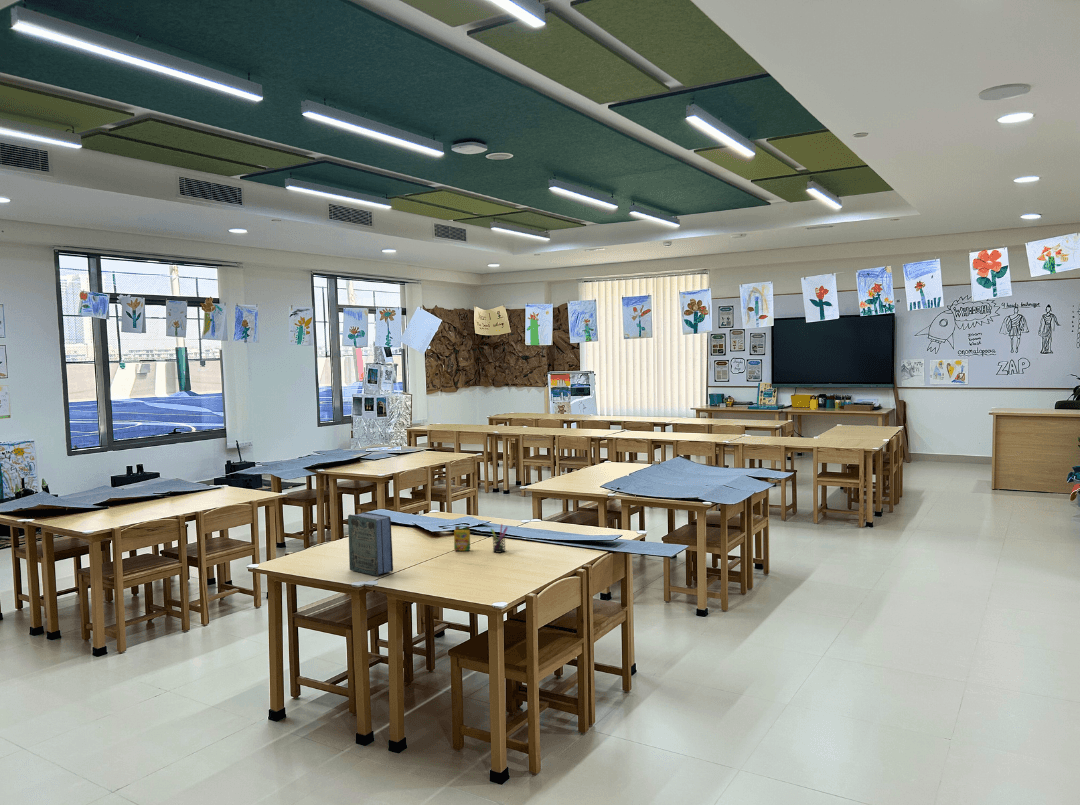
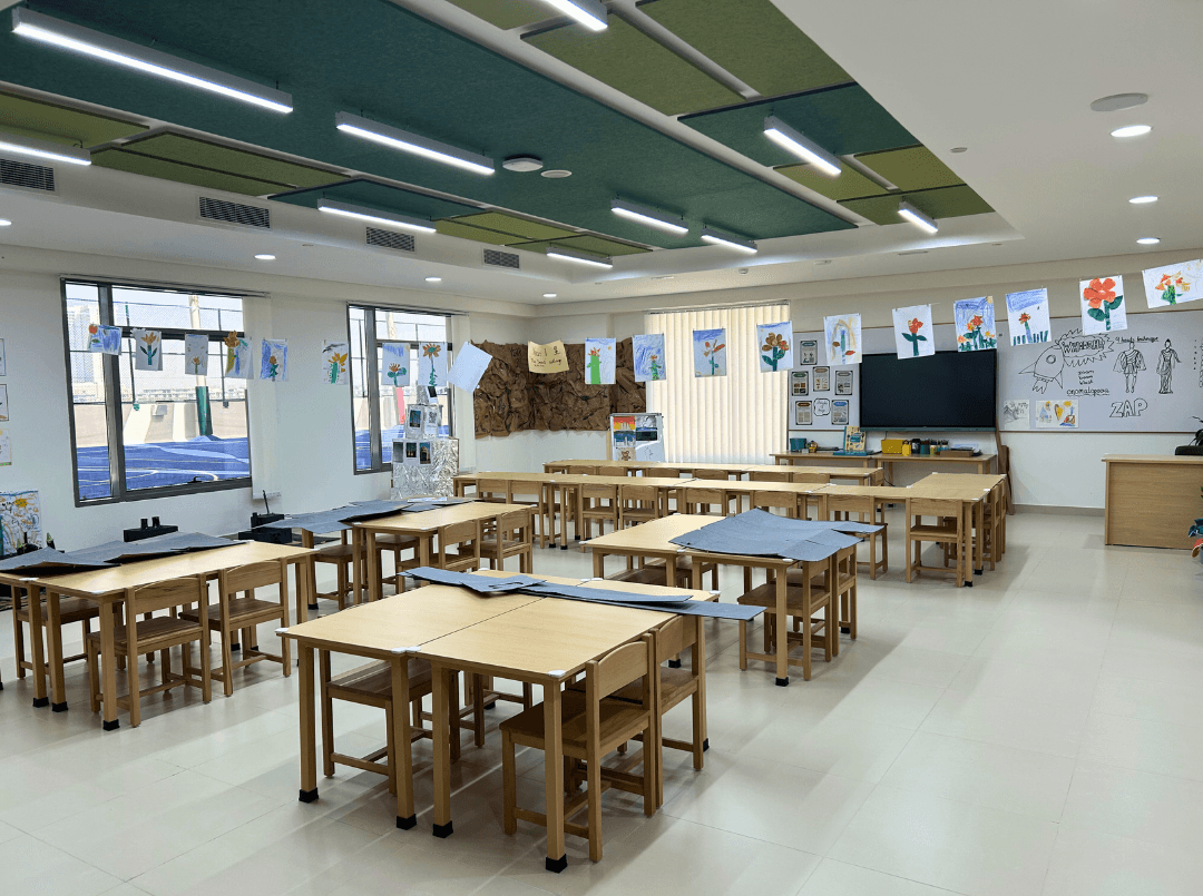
- crayon box [453,525,471,552]
- book [347,511,394,577]
- pen holder [489,523,509,554]
